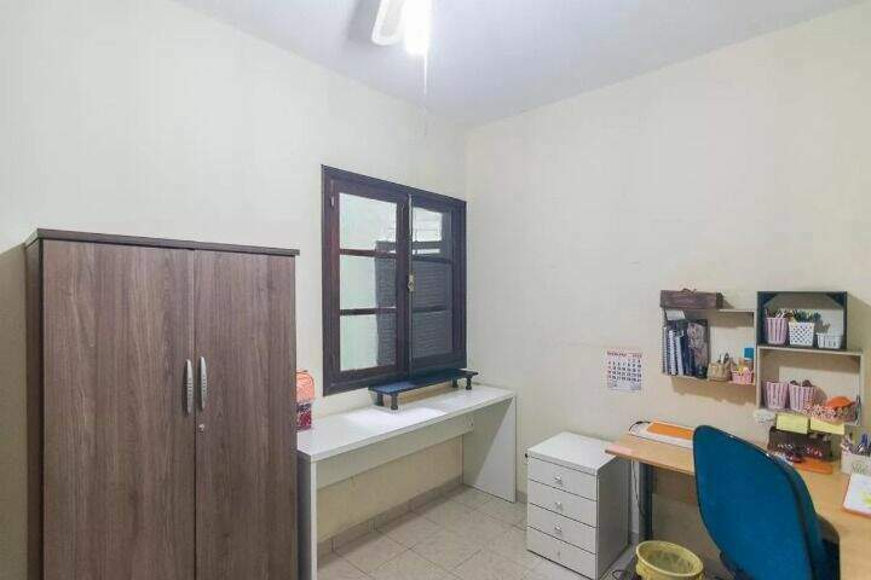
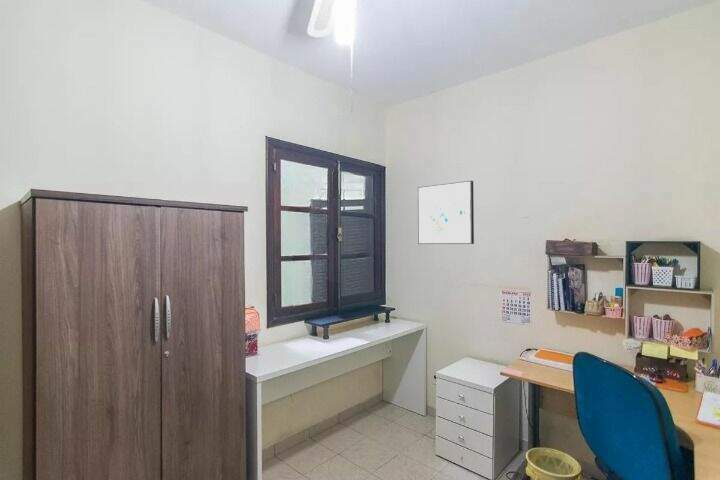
+ wall art [417,180,475,245]
